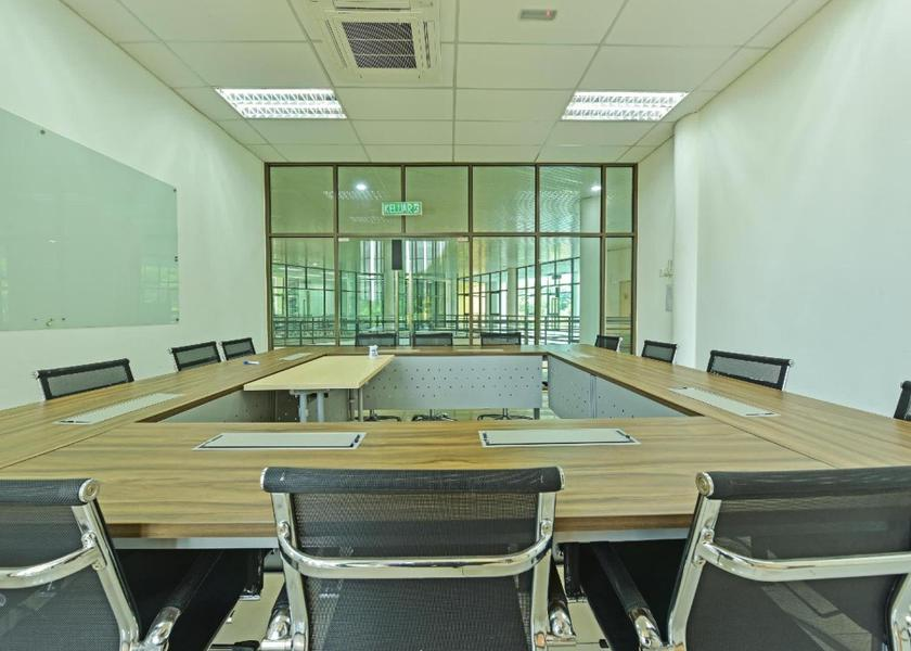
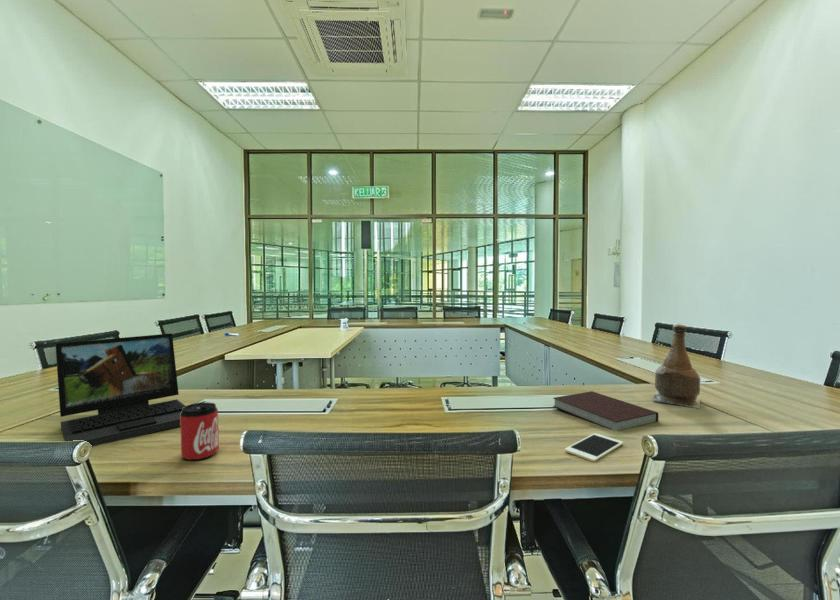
+ can [179,401,220,461]
+ laptop [54,333,186,447]
+ cell phone [564,432,624,463]
+ bottle [652,323,701,409]
+ notebook [552,390,660,432]
